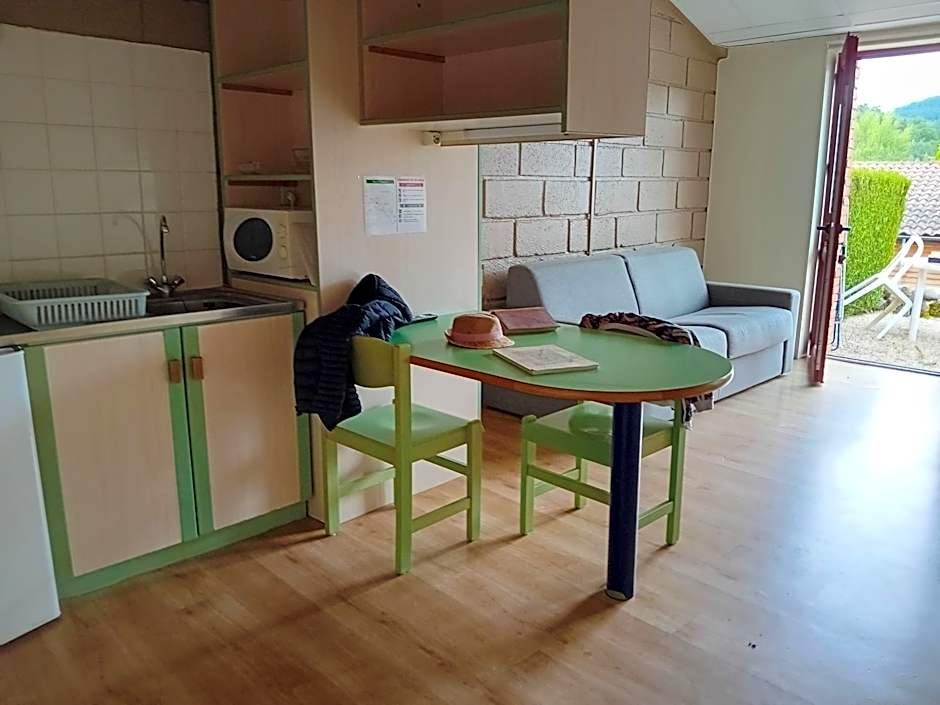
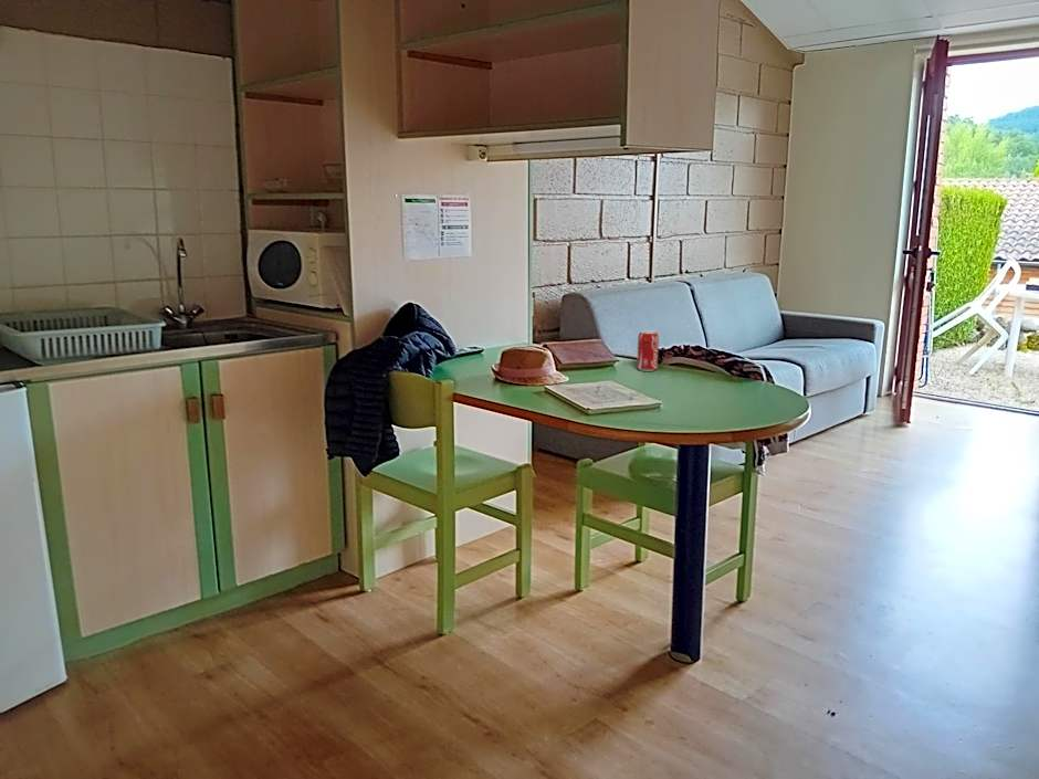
+ beverage can [637,329,660,372]
